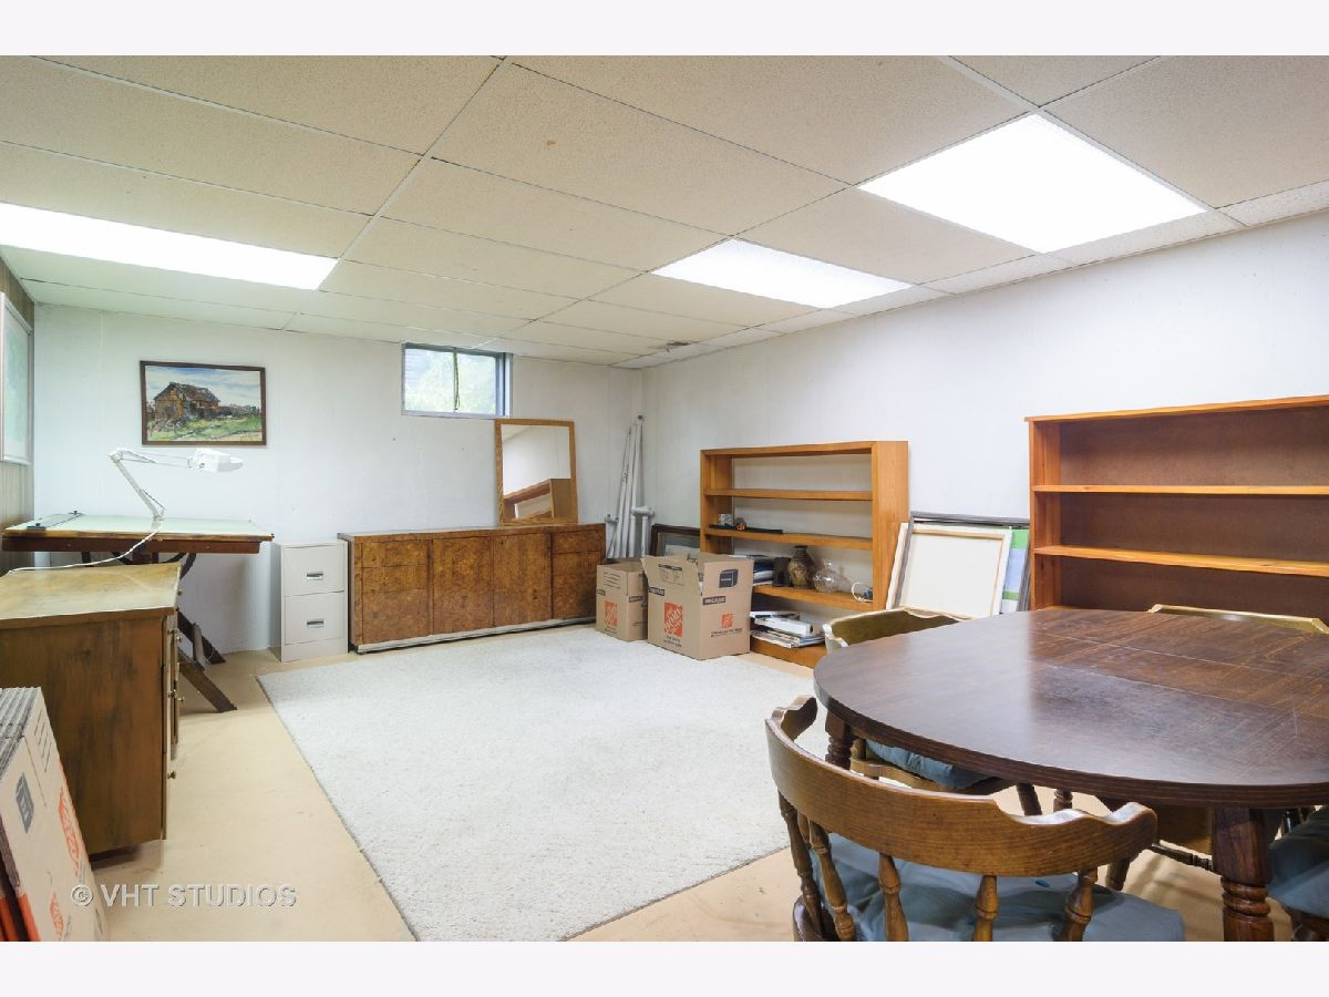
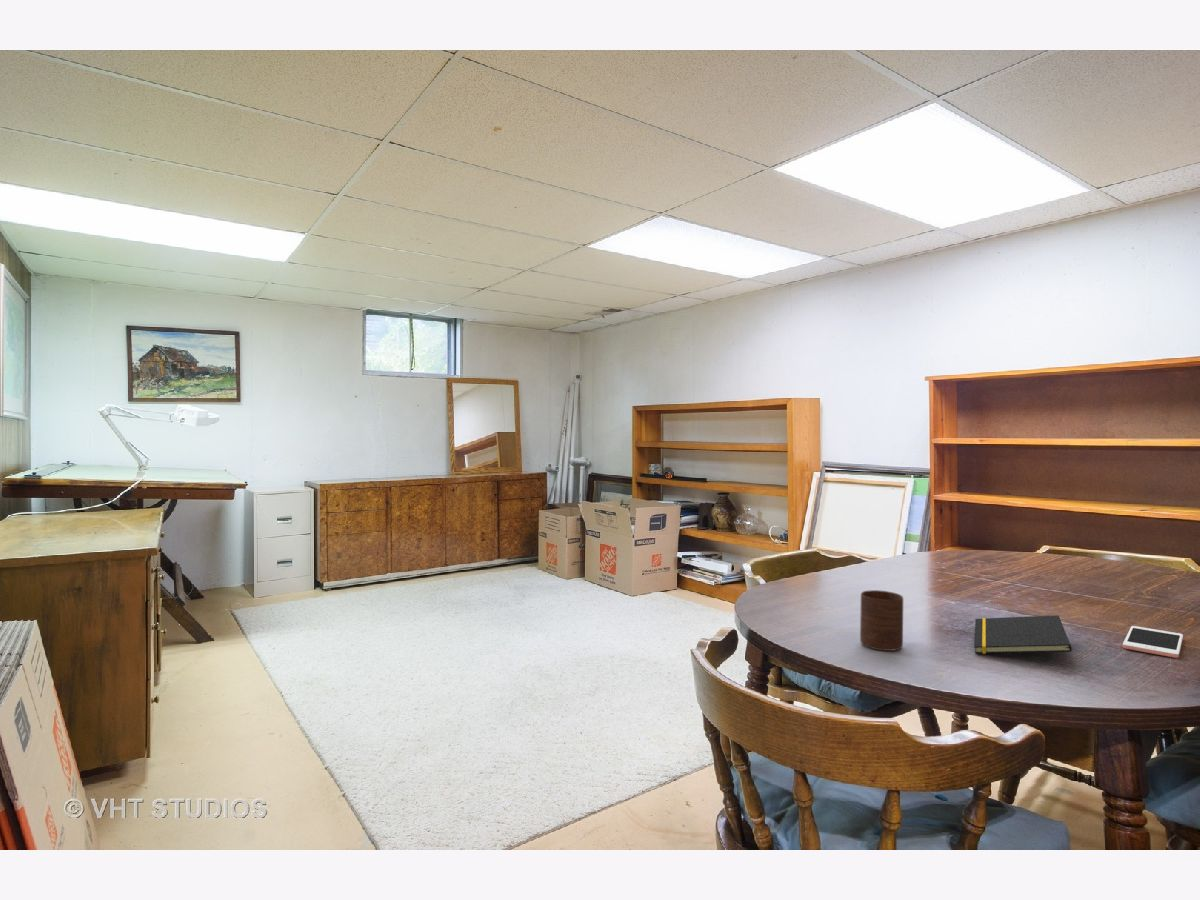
+ cup [859,589,904,652]
+ notepad [973,614,1073,655]
+ cell phone [1122,625,1184,659]
